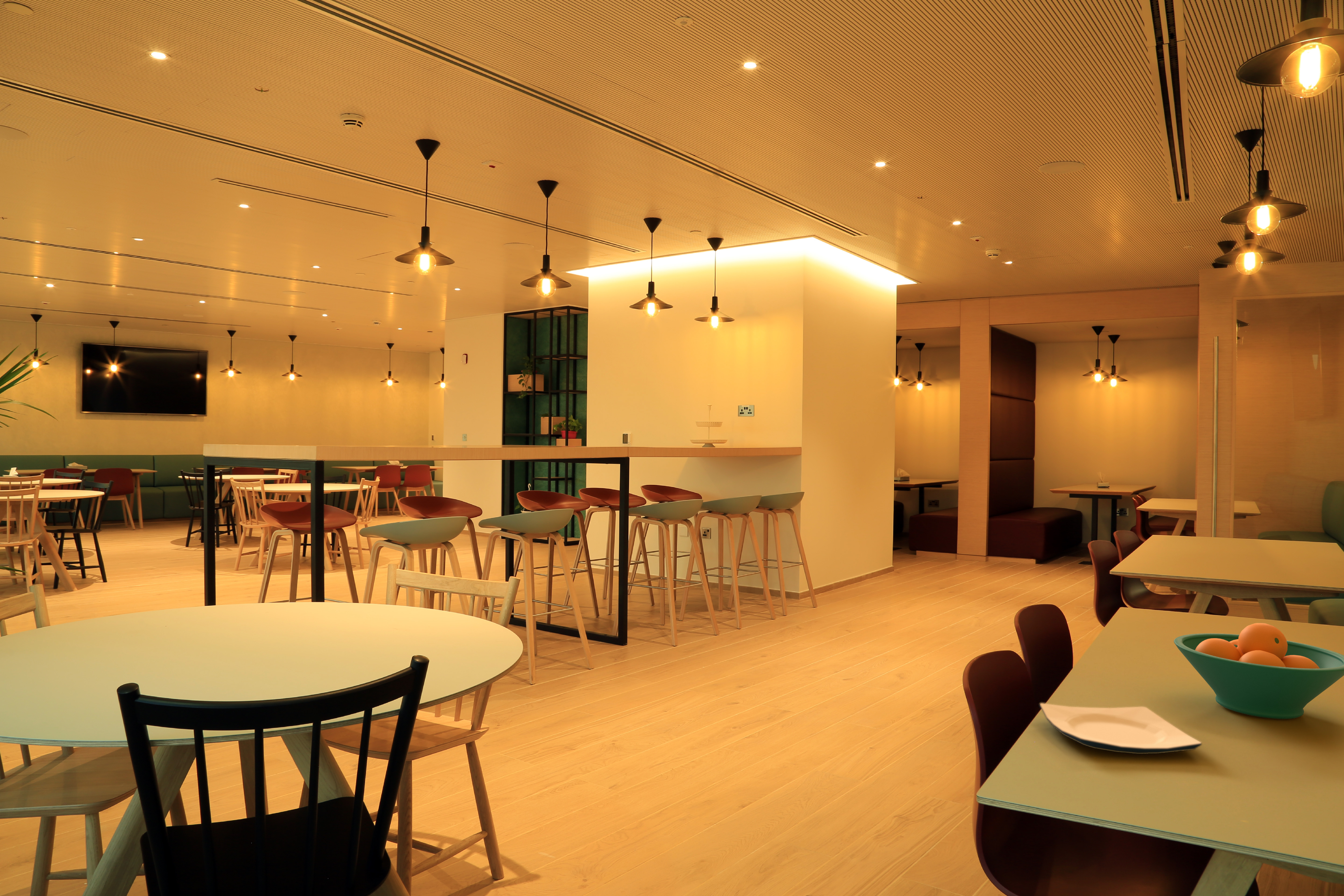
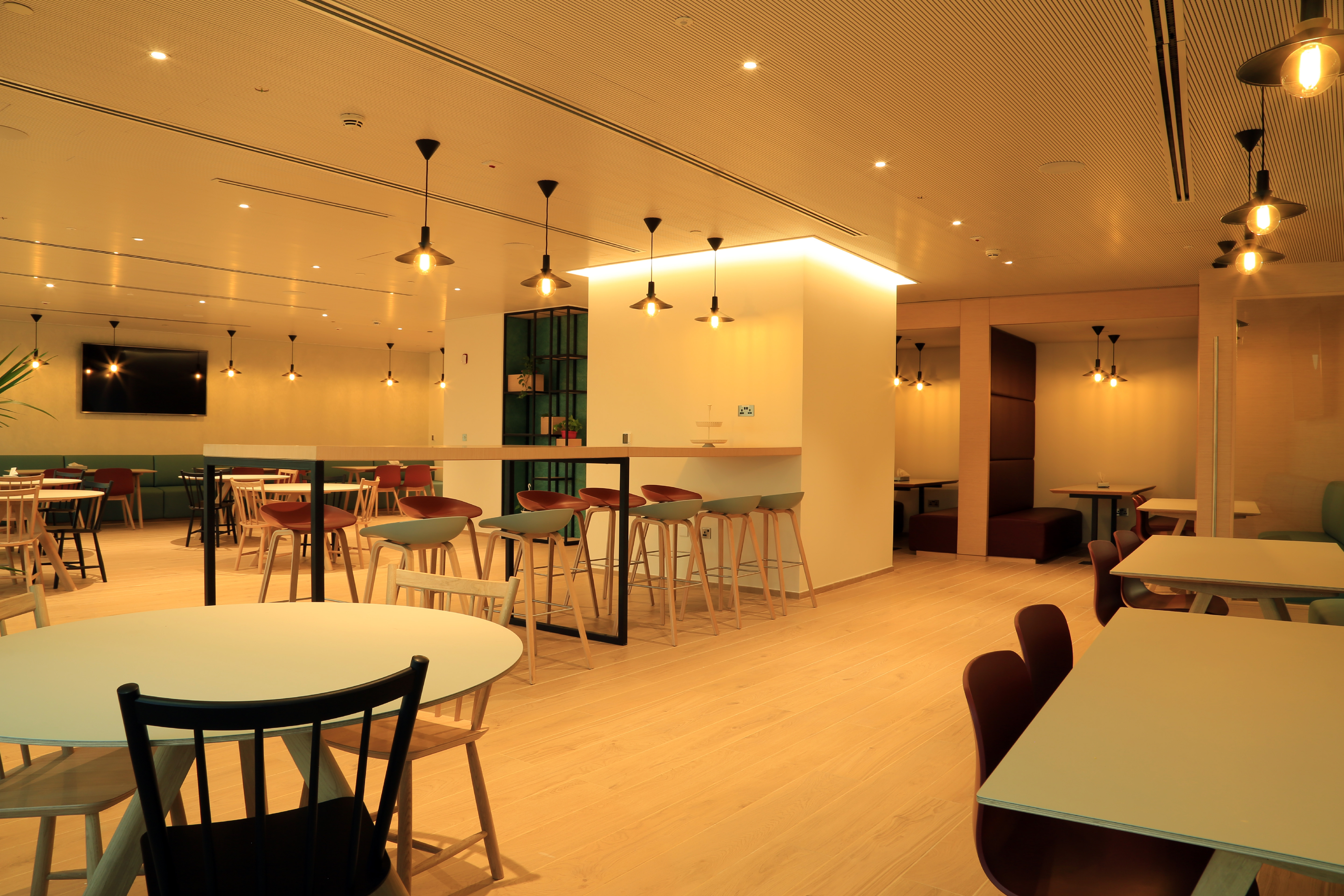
- fruit bowl [1174,623,1344,719]
- plate [1039,703,1202,754]
